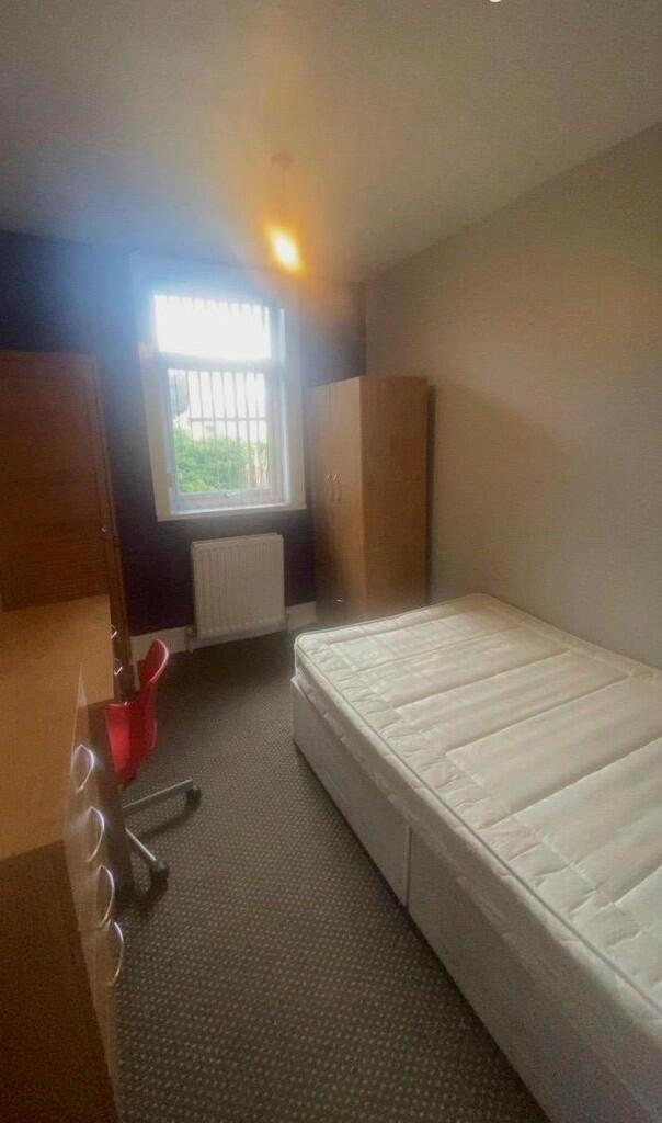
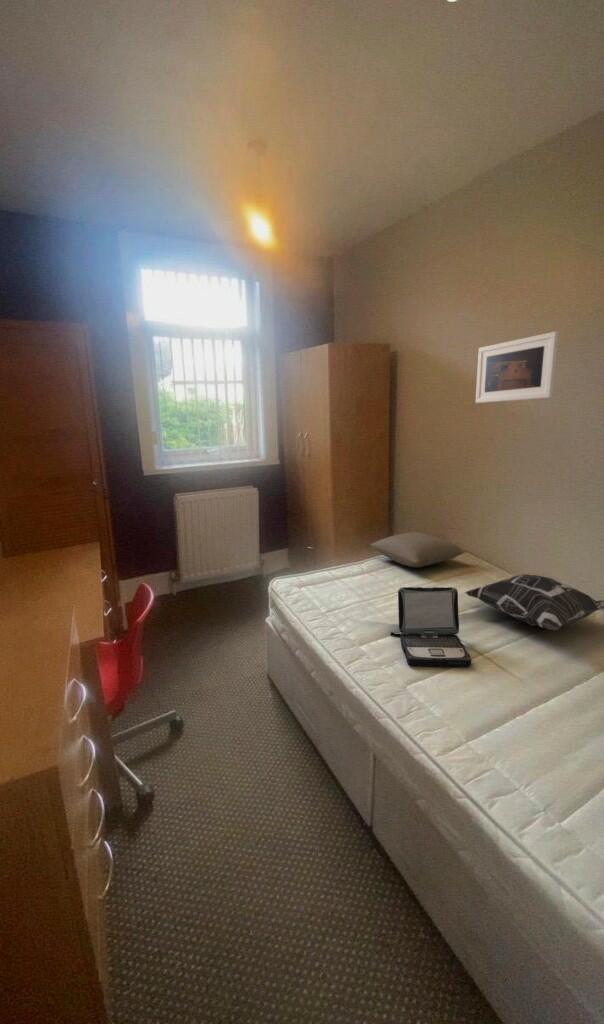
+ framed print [475,330,560,404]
+ decorative pillow [464,573,604,631]
+ laptop [390,586,472,668]
+ pillow [369,531,468,568]
